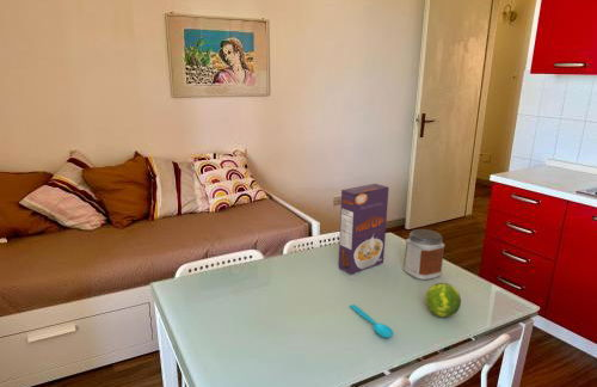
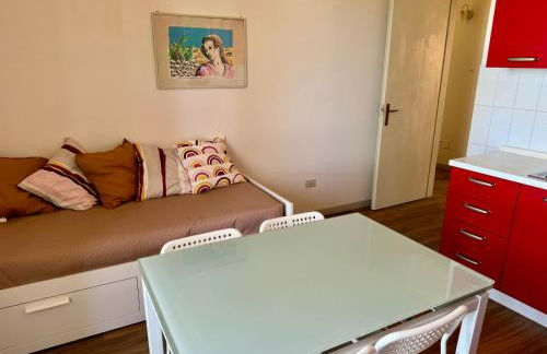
- spoon [349,303,394,339]
- fruit [424,282,462,319]
- jar [402,228,445,281]
- cereal box [337,183,390,276]
